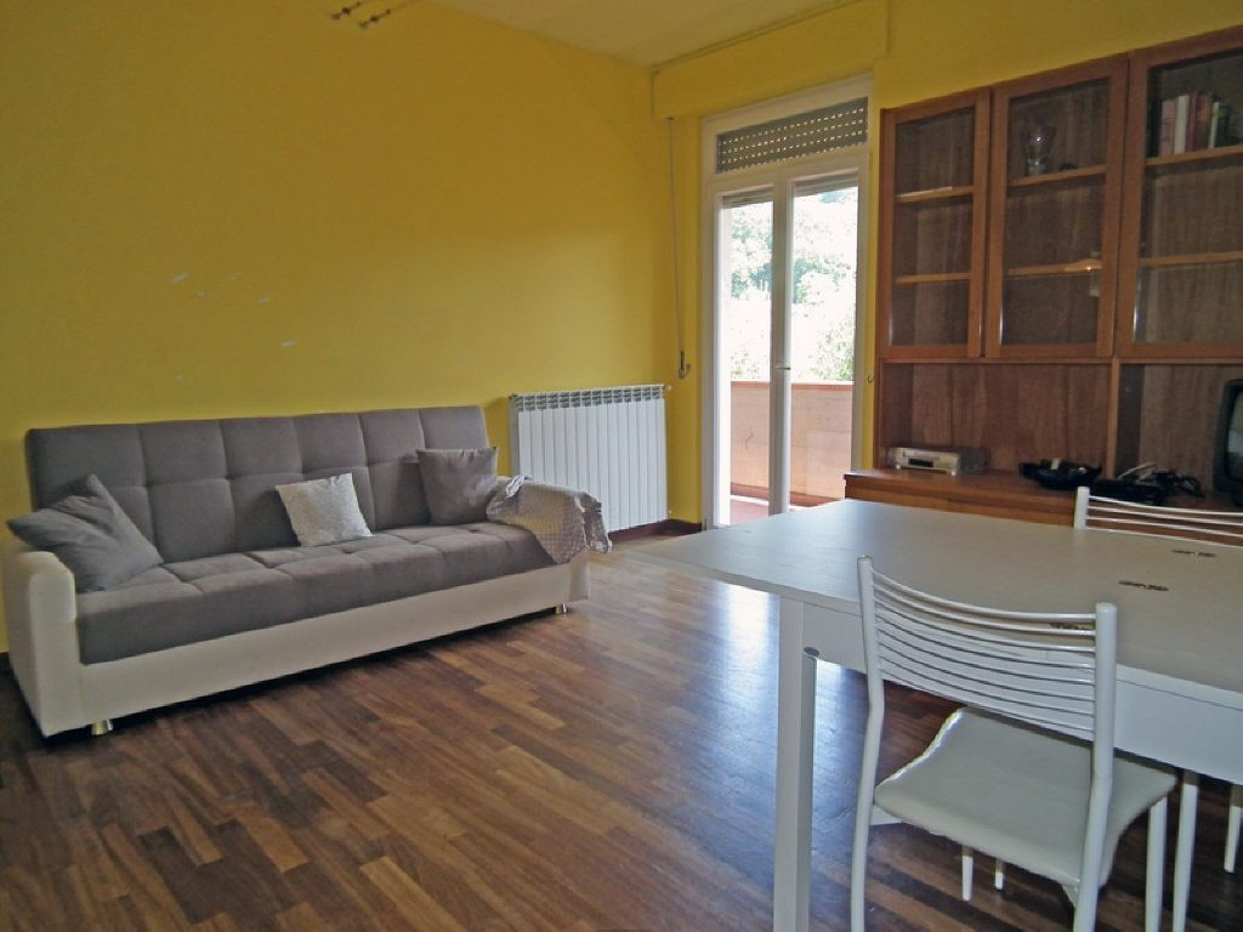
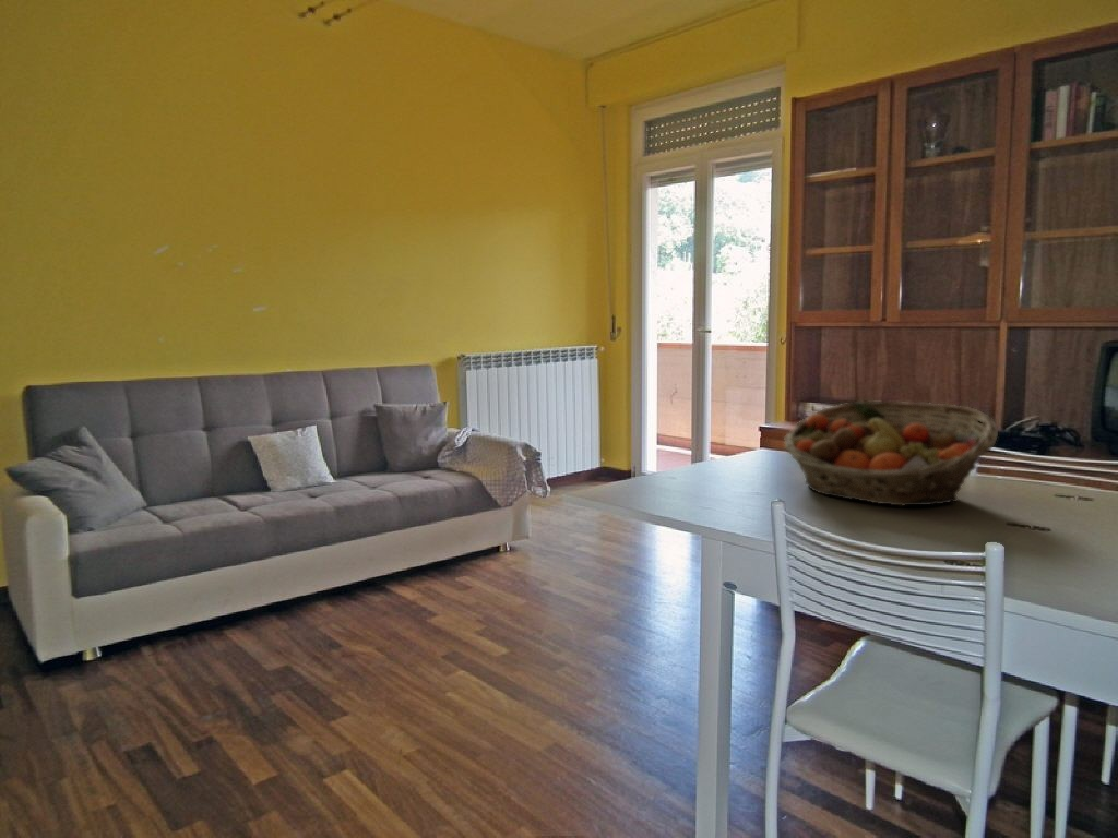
+ fruit basket [783,400,999,507]
